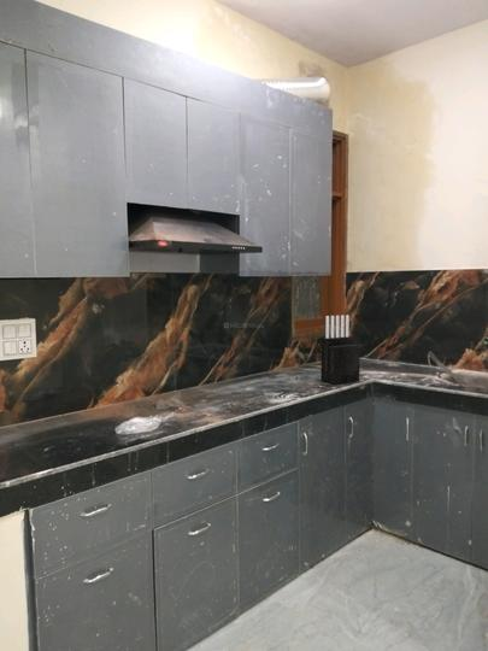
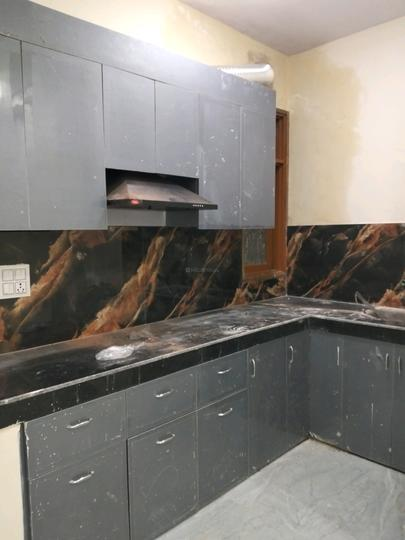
- knife block [321,313,361,385]
